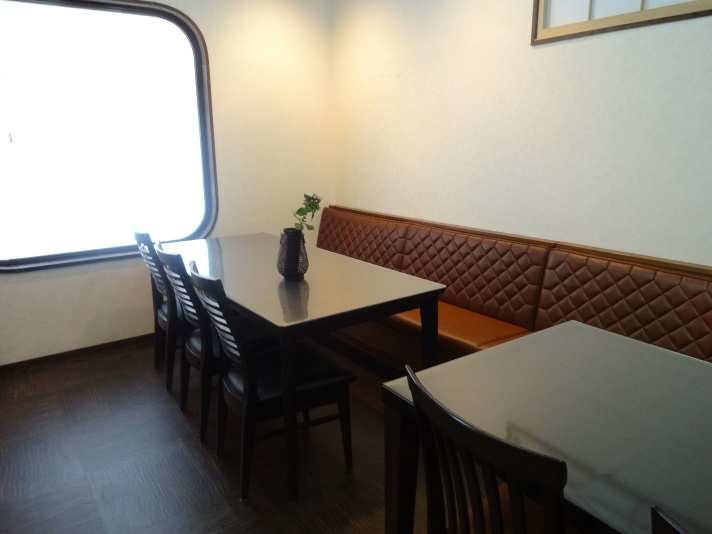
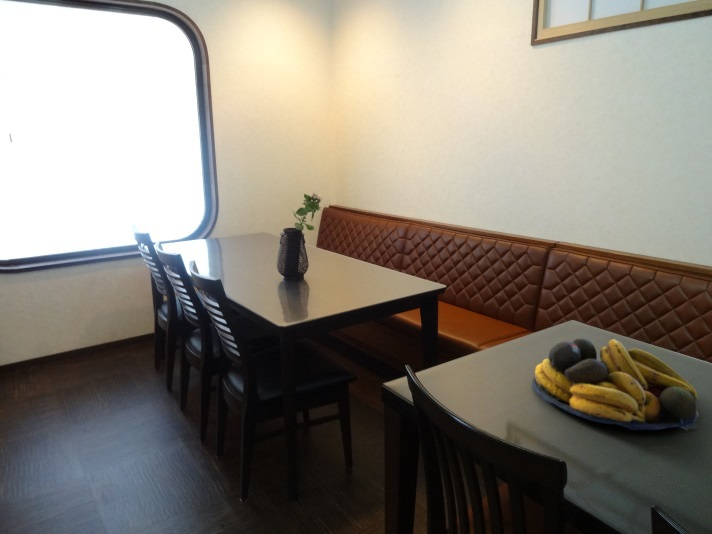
+ fruit bowl [532,337,700,431]
